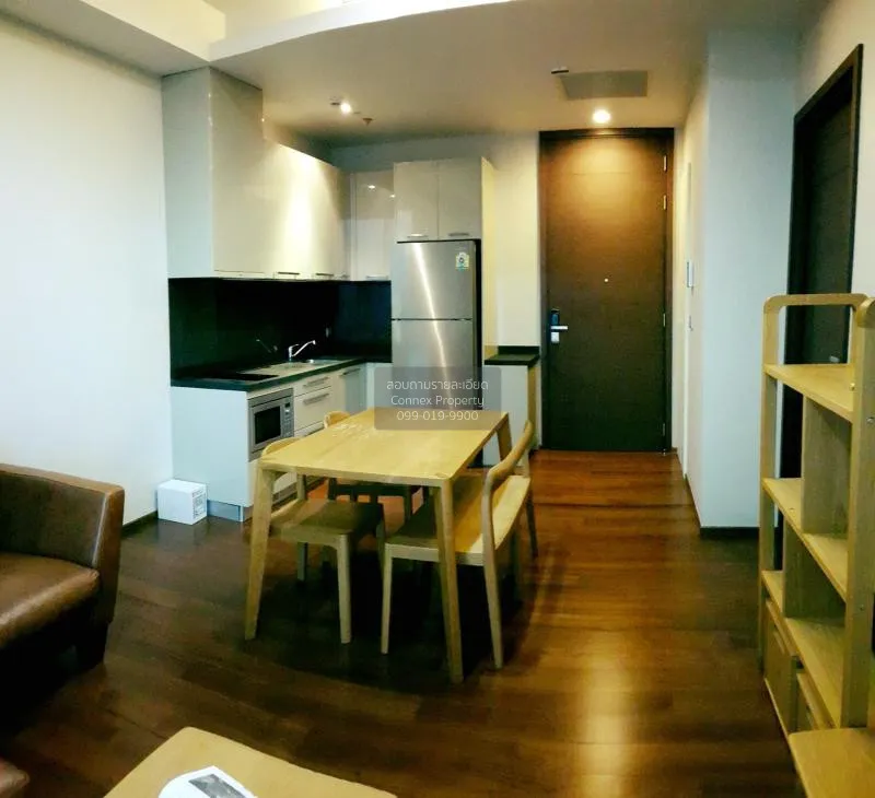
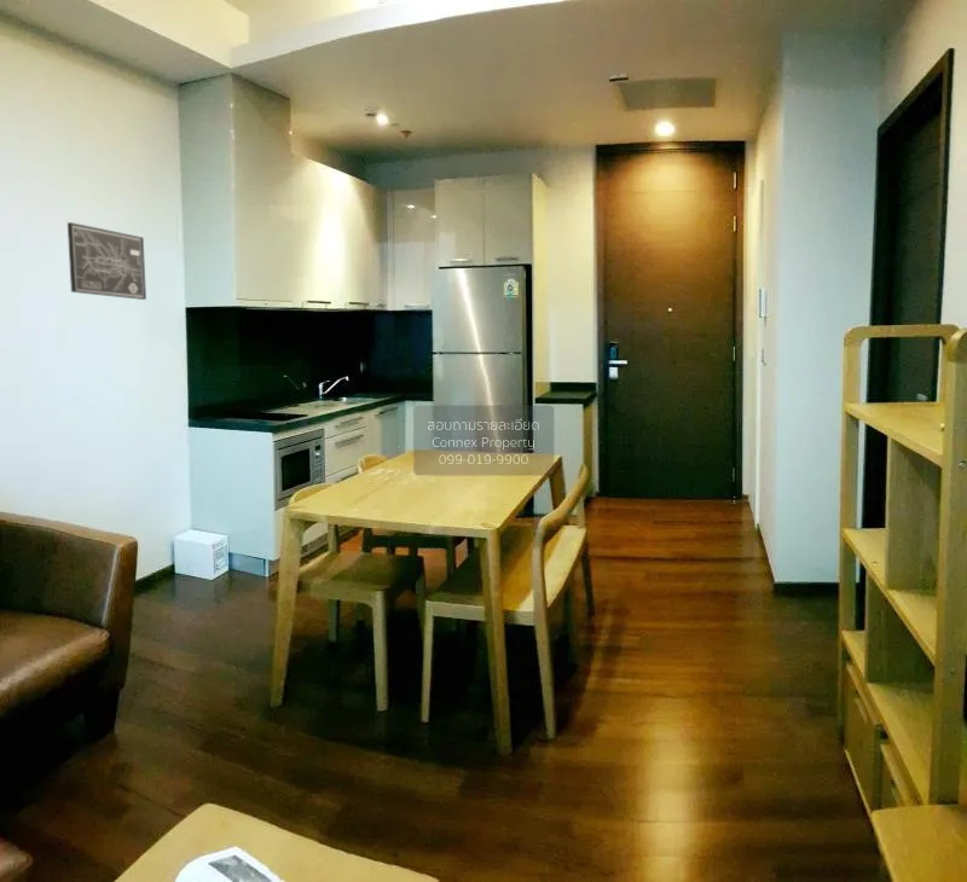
+ wall art [66,221,147,301]
